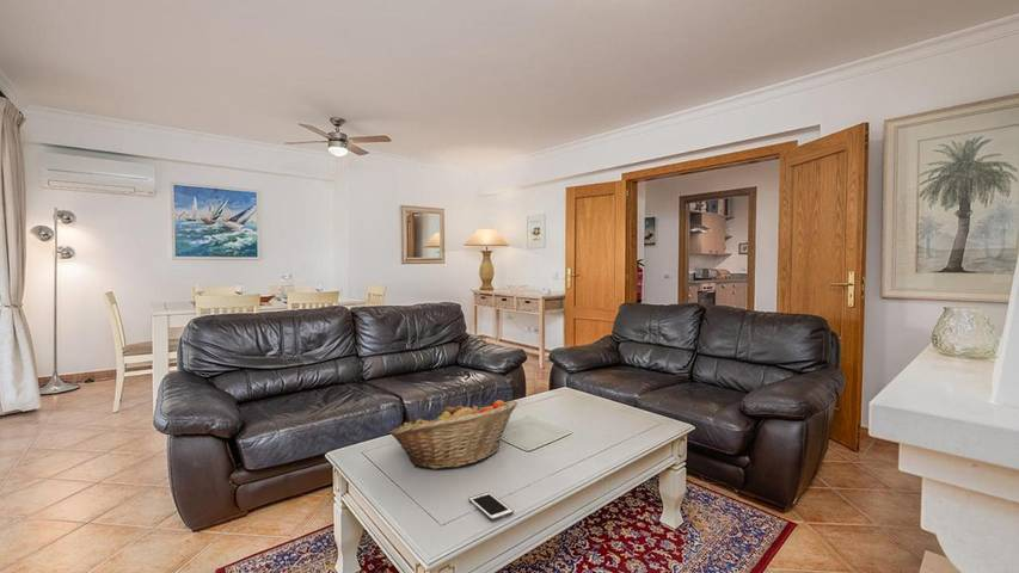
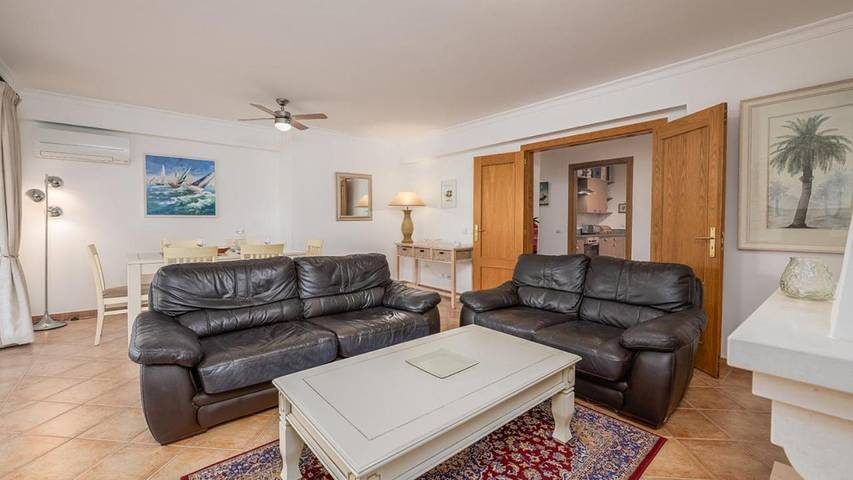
- fruit basket [388,399,518,470]
- cell phone [467,491,515,522]
